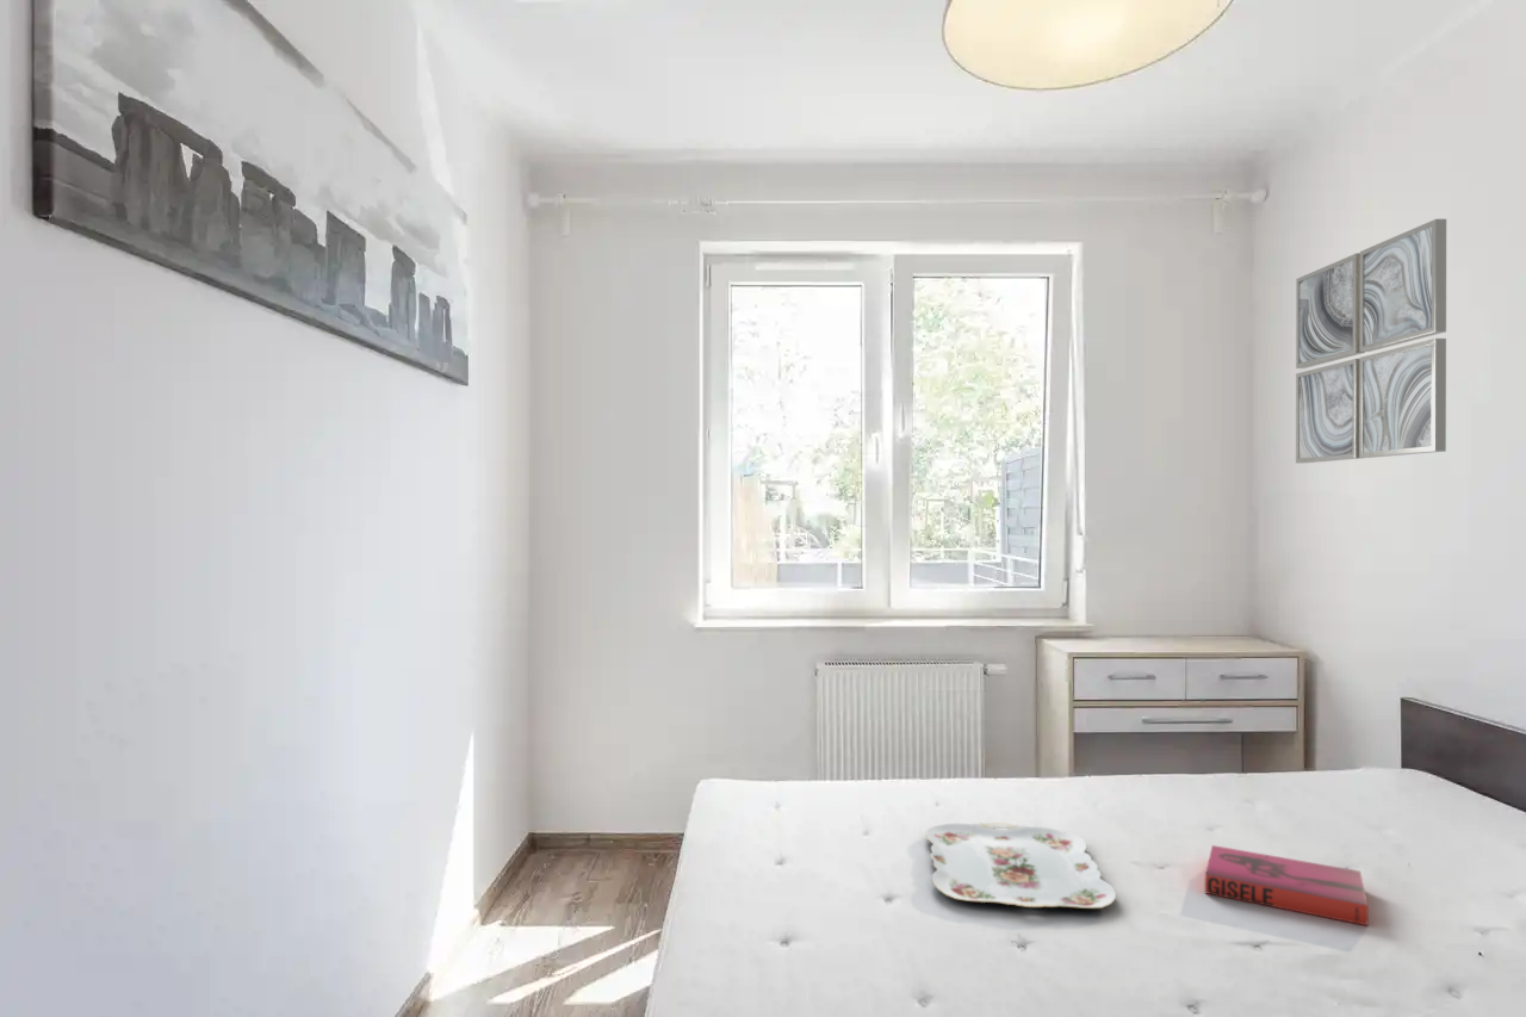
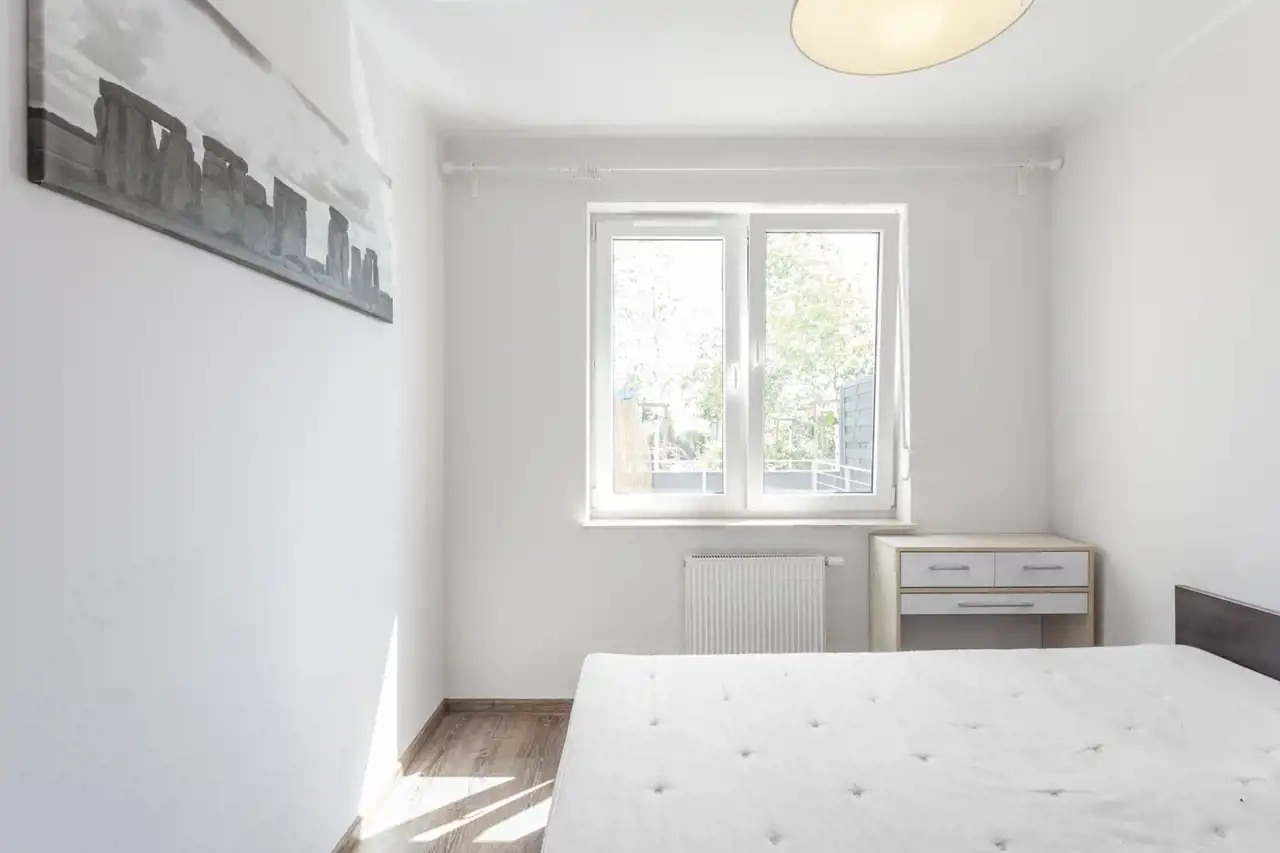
- wall art [1295,218,1447,465]
- hardback book [1204,844,1369,926]
- serving tray [925,821,1117,910]
